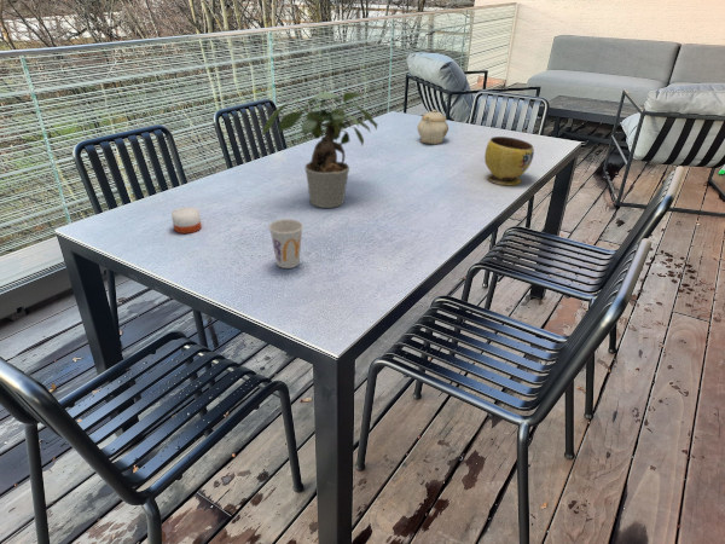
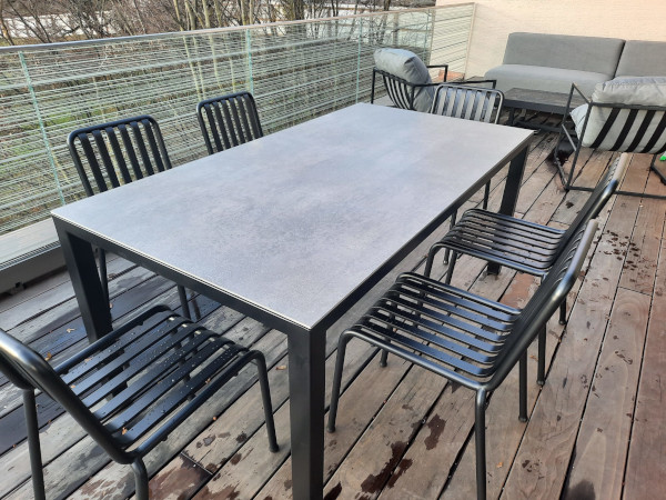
- potted plant [261,91,378,209]
- cup [268,218,304,270]
- teapot [417,109,450,145]
- candle [170,206,203,235]
- bowl [483,135,535,187]
